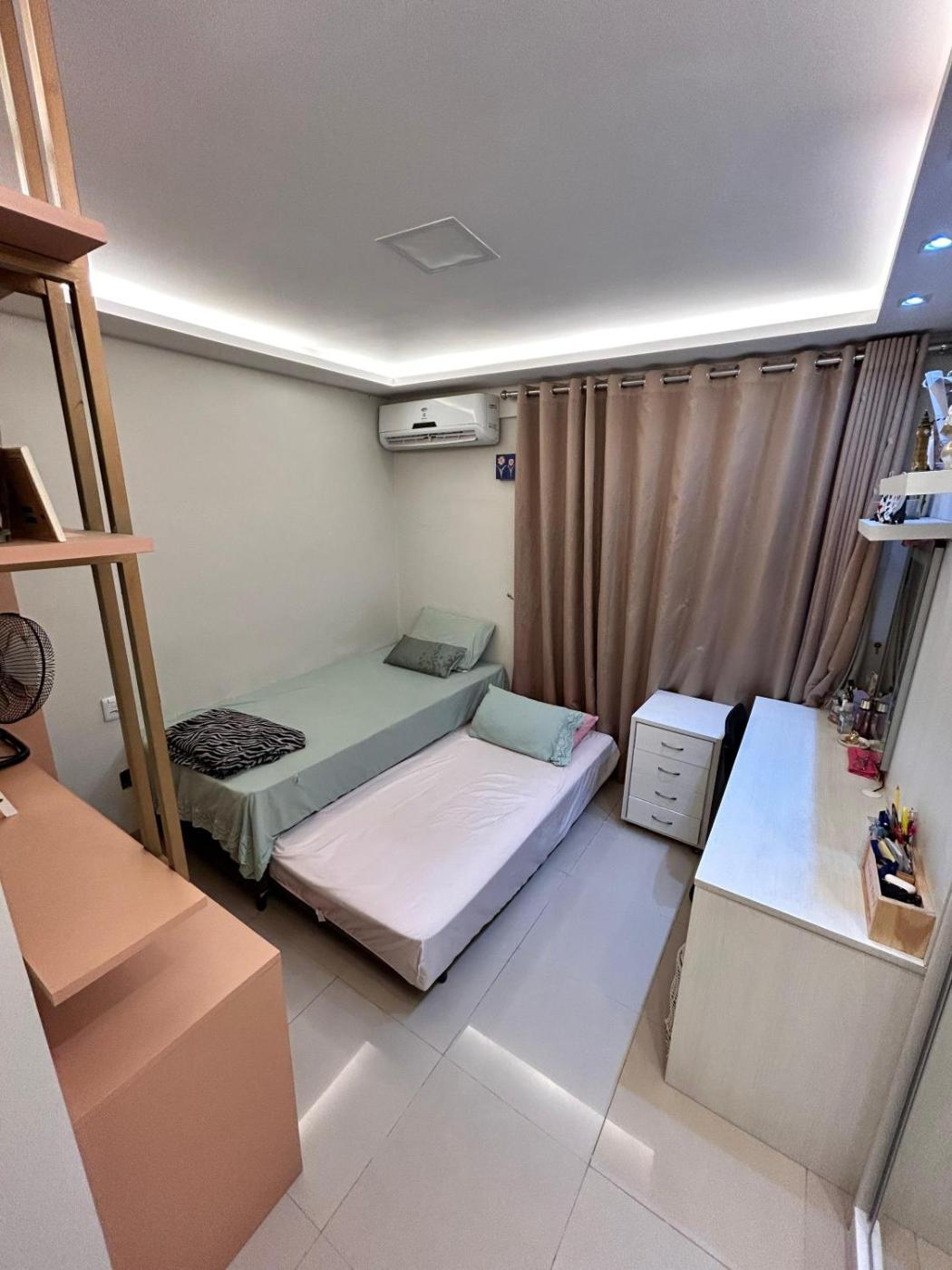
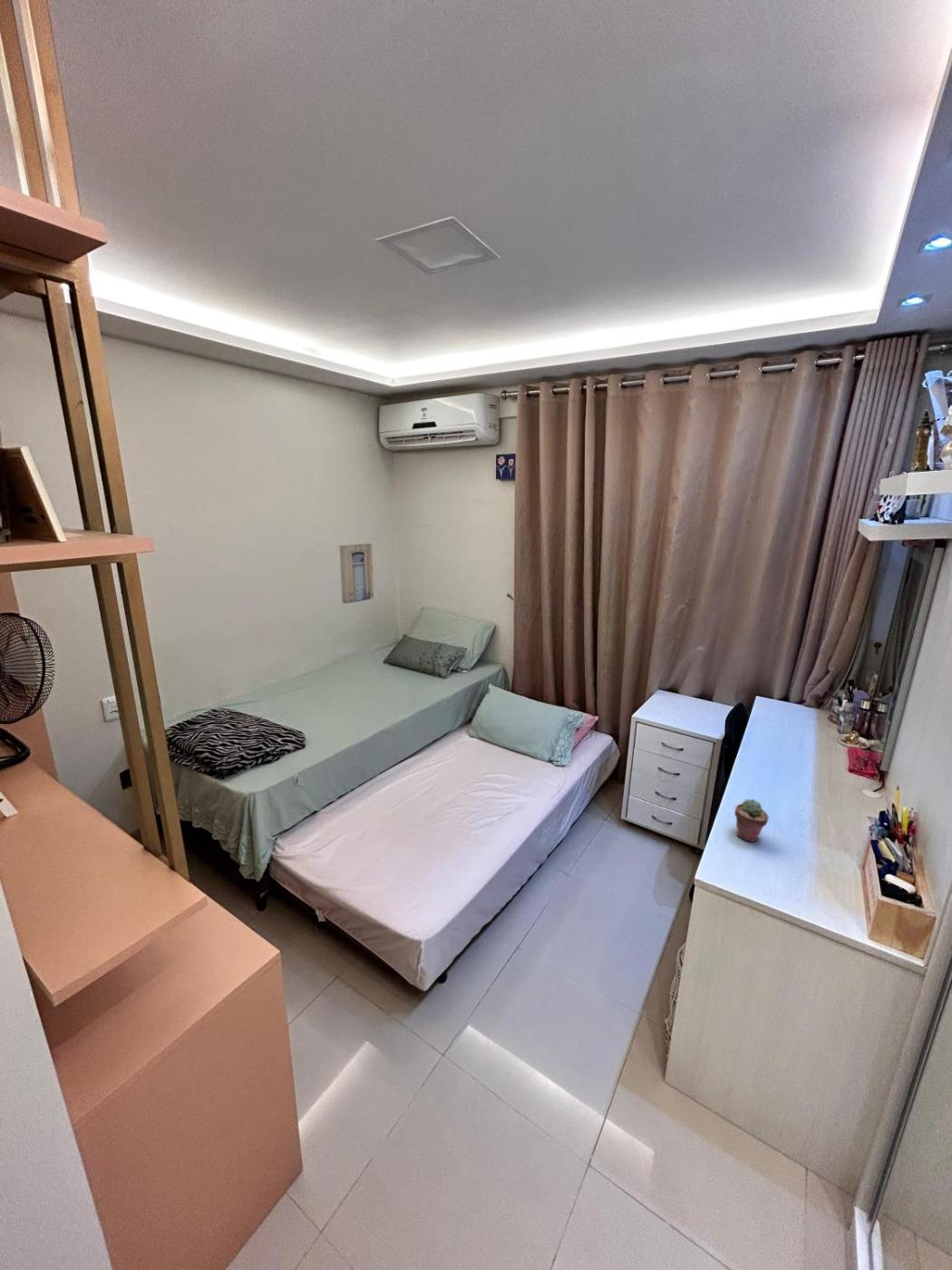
+ wall art [338,542,374,604]
+ potted succulent [733,798,770,842]
